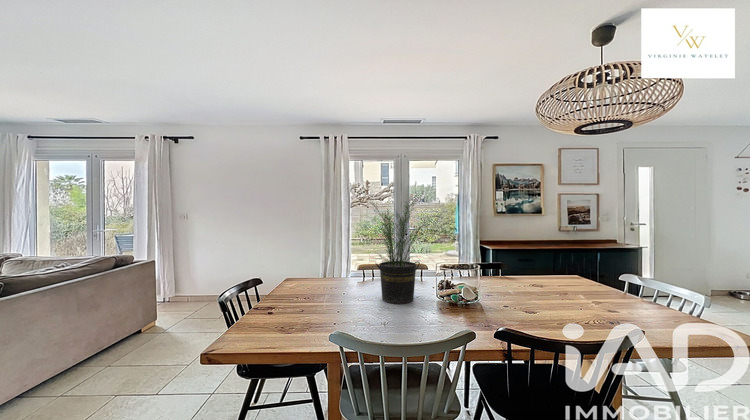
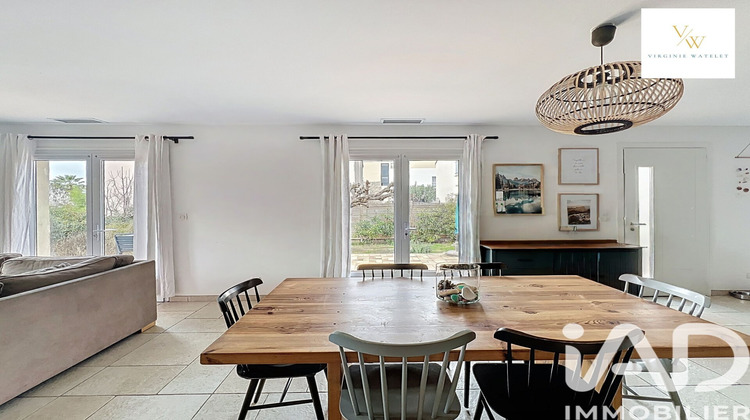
- potted plant [363,193,435,305]
